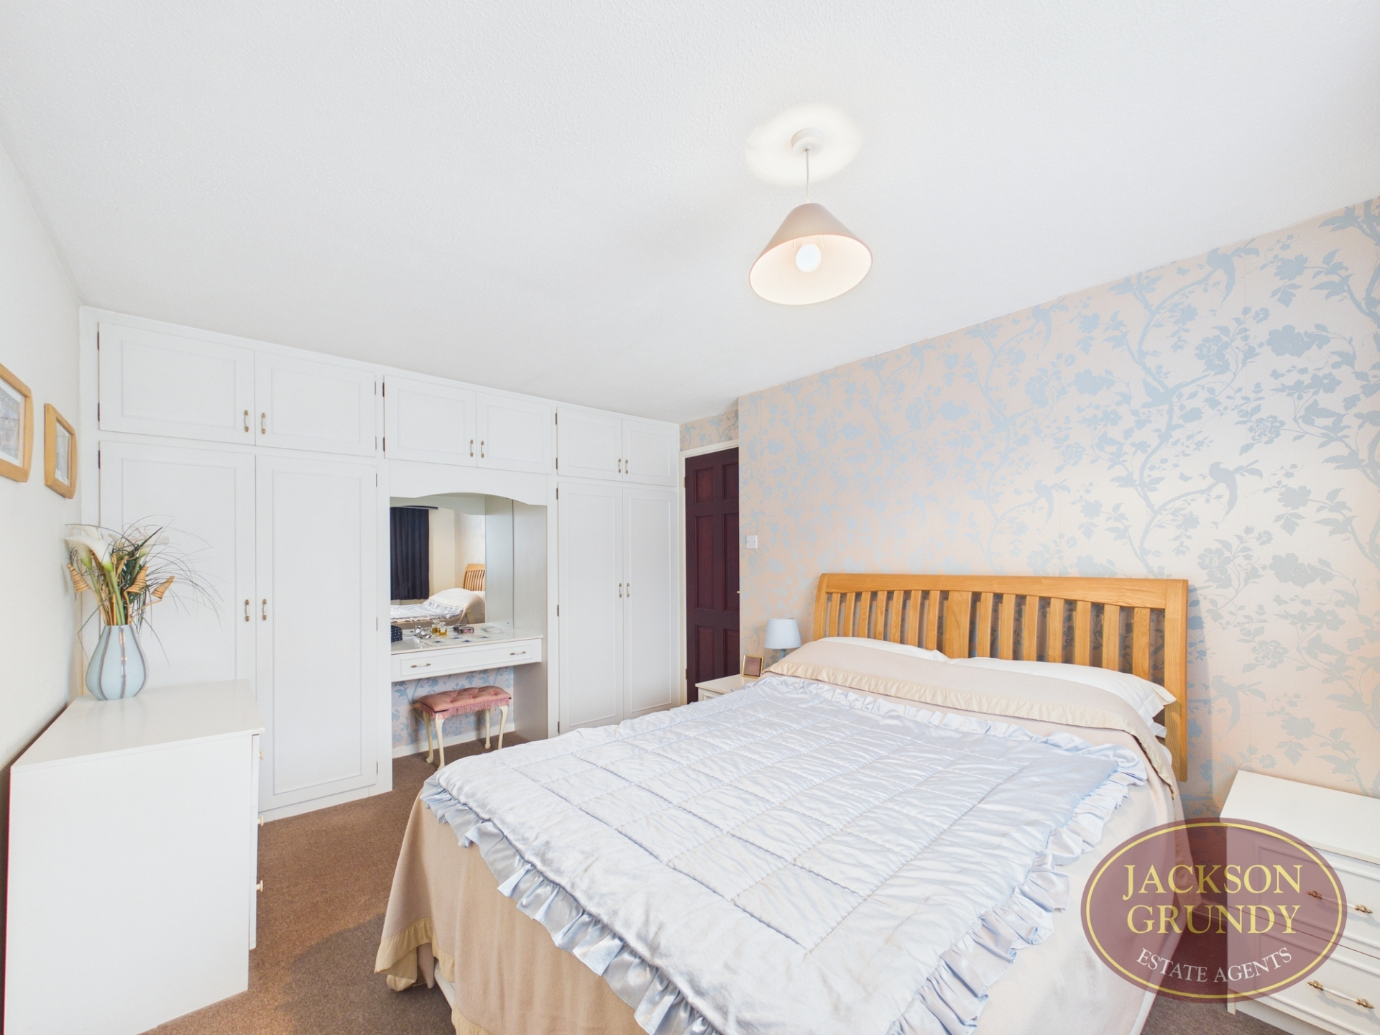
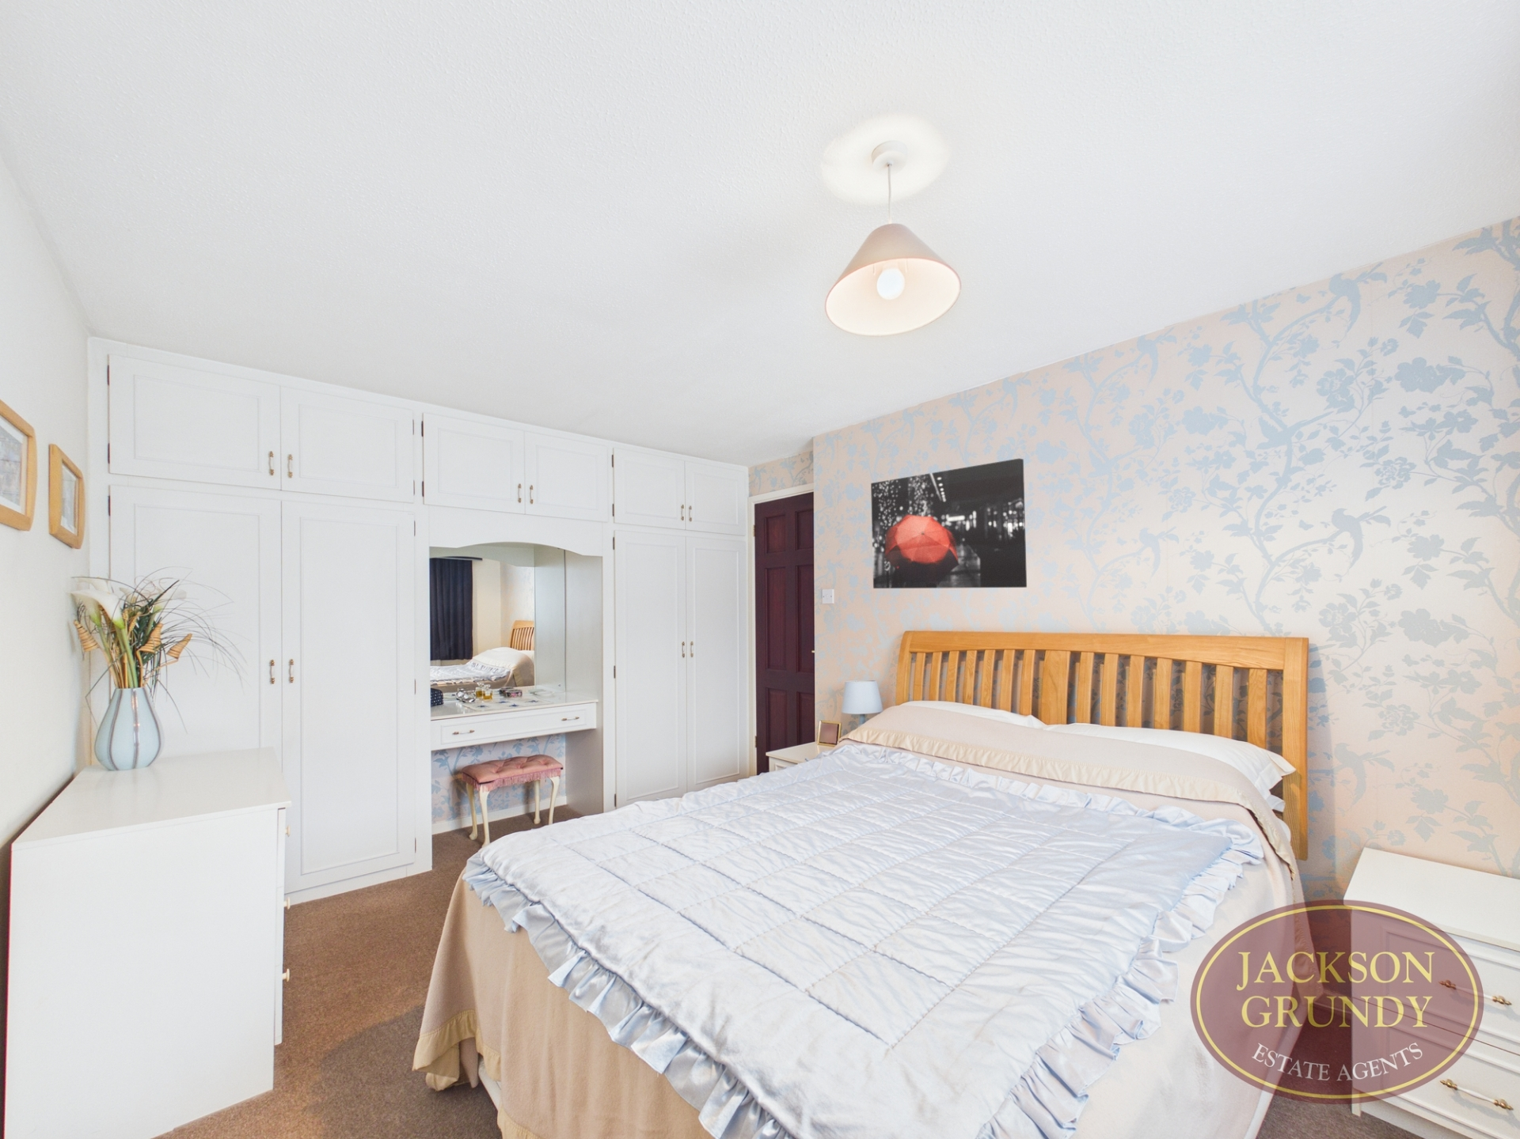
+ wall art [870,457,1028,590]
